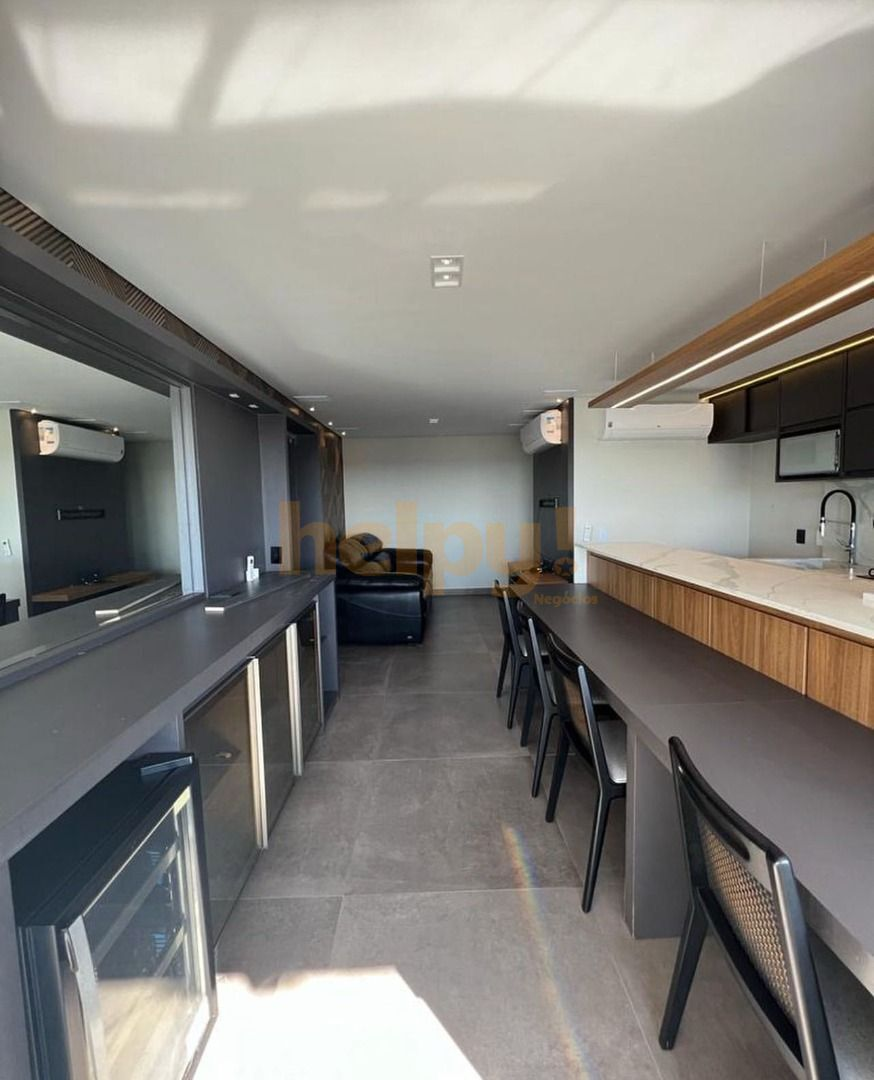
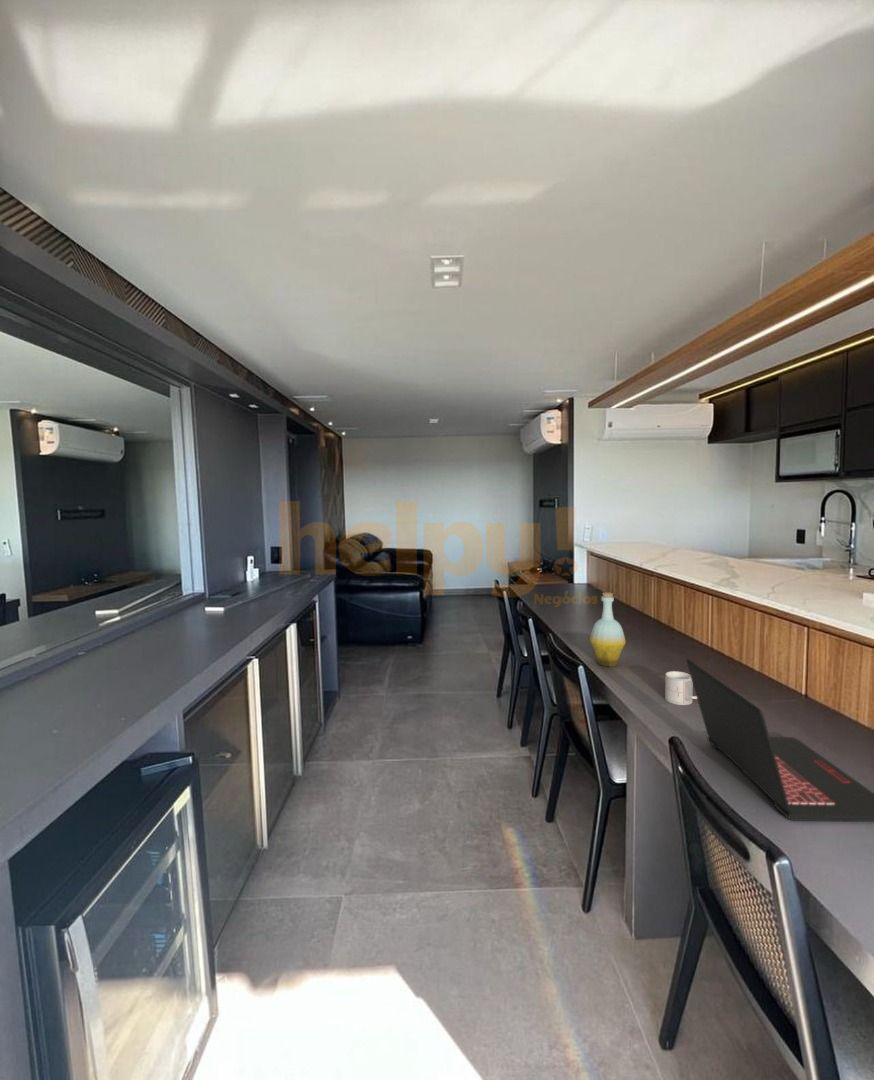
+ mug [664,670,697,706]
+ bottle [589,591,627,667]
+ laptop [686,658,874,823]
